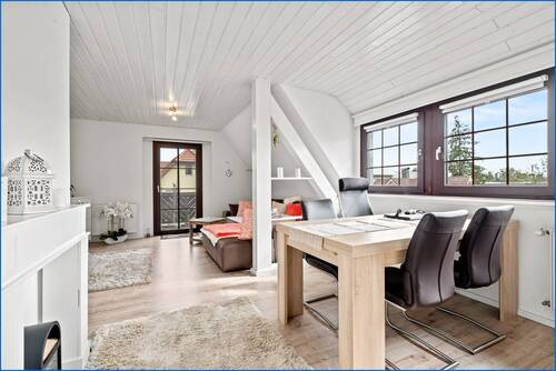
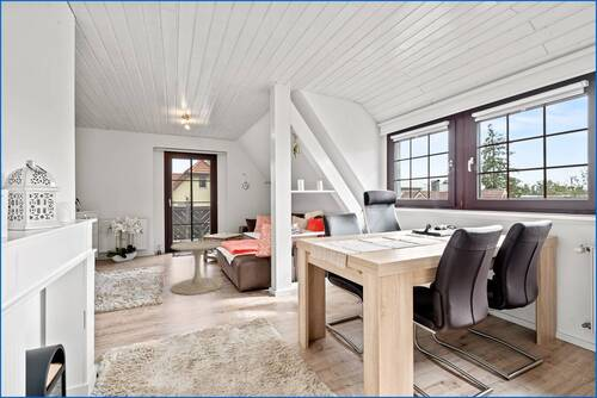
+ side table [170,240,223,296]
